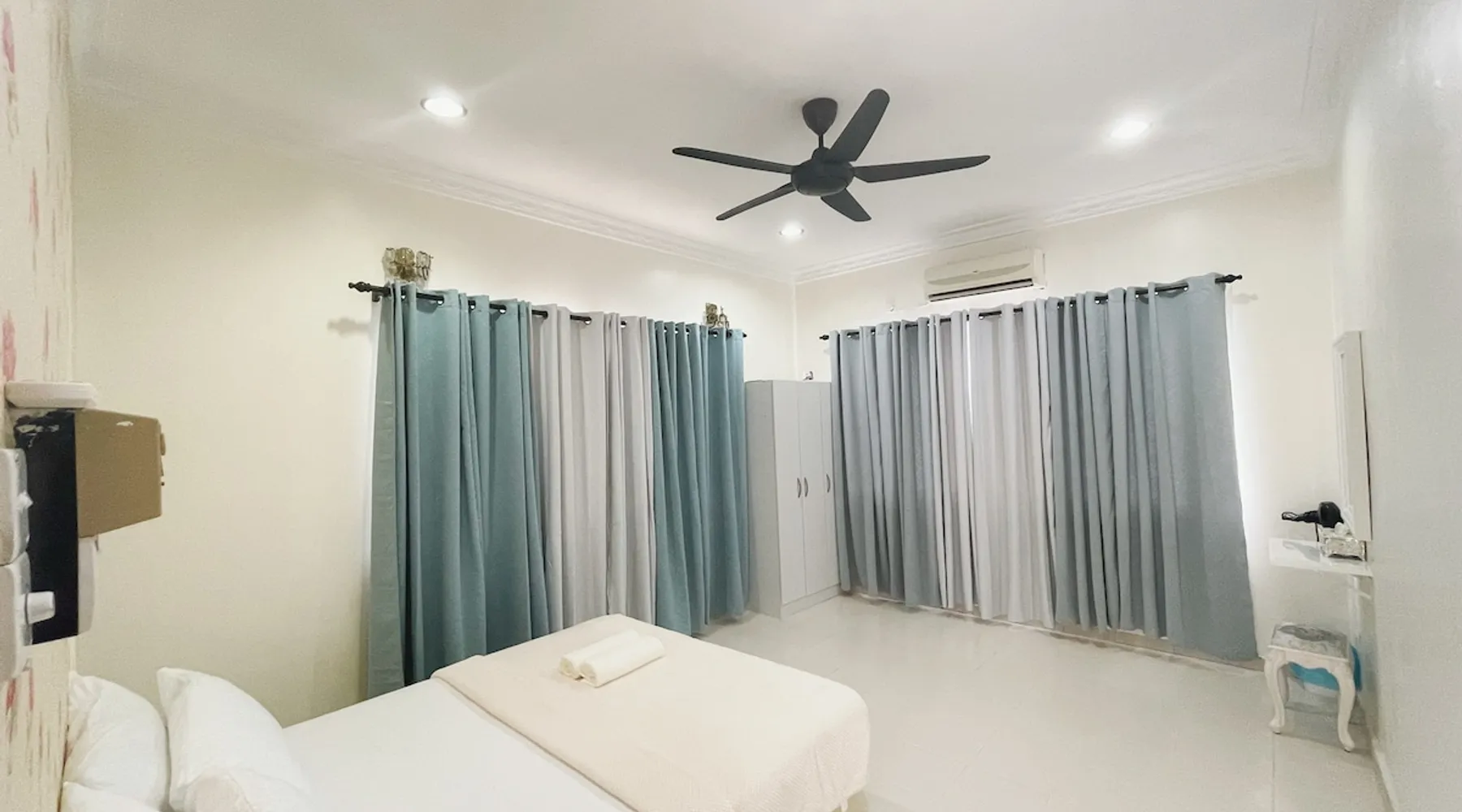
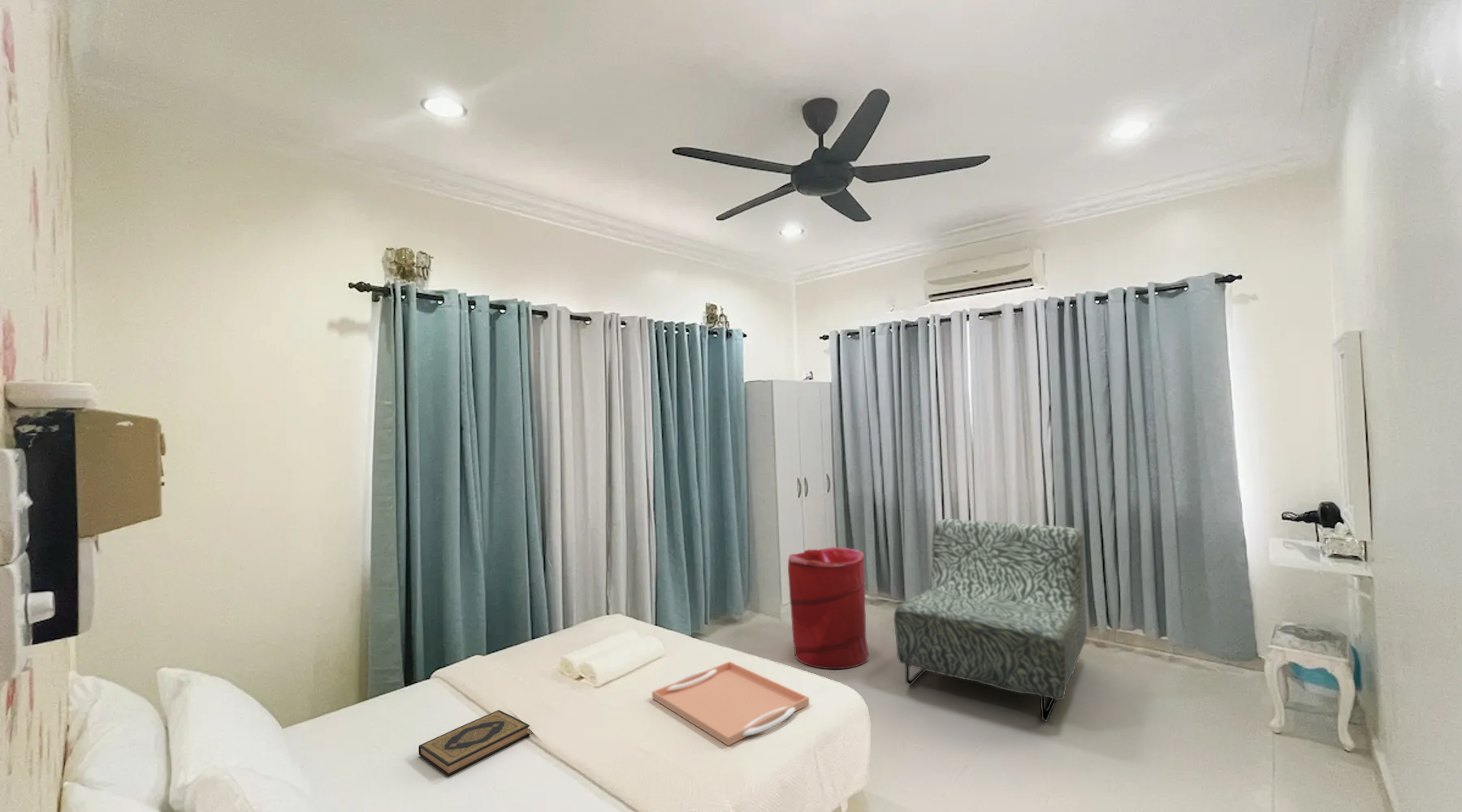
+ serving tray [651,661,810,747]
+ armchair [893,518,1088,723]
+ laundry hamper [787,546,870,670]
+ hardback book [417,709,530,777]
